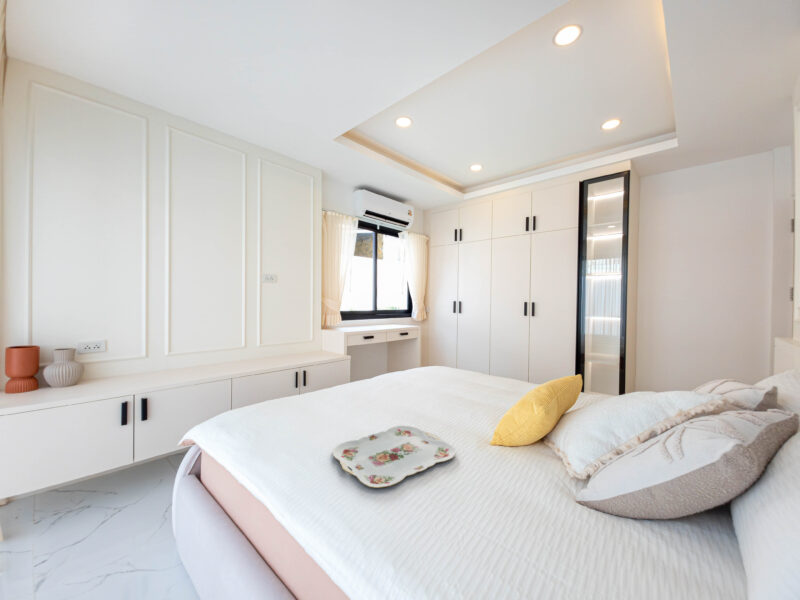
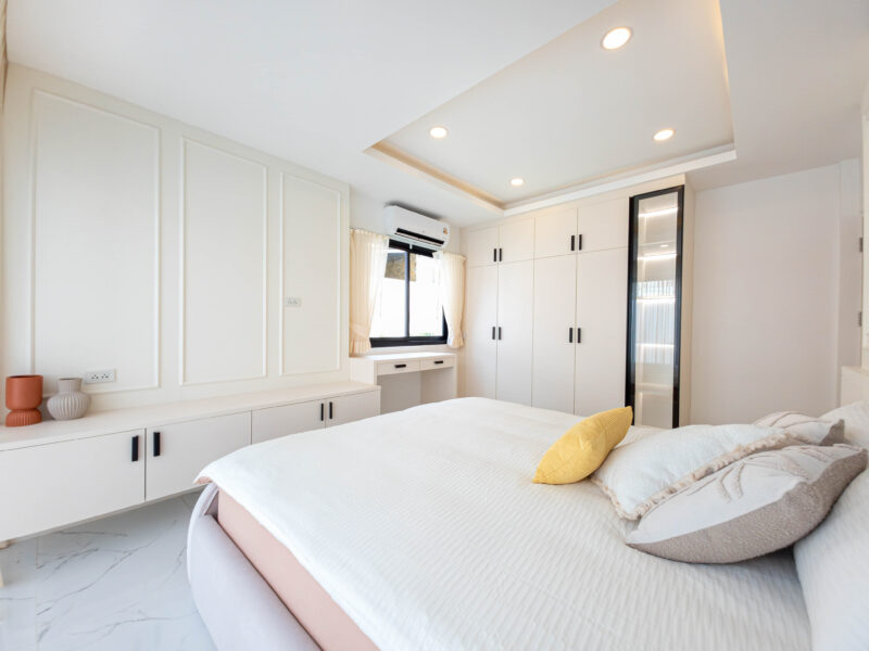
- serving tray [332,425,457,489]
